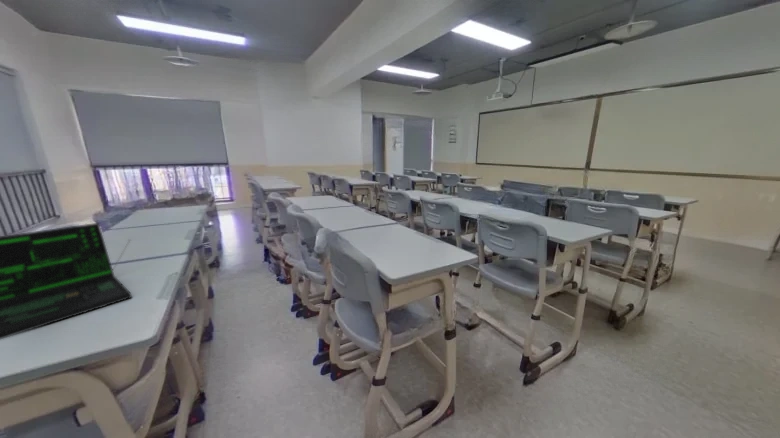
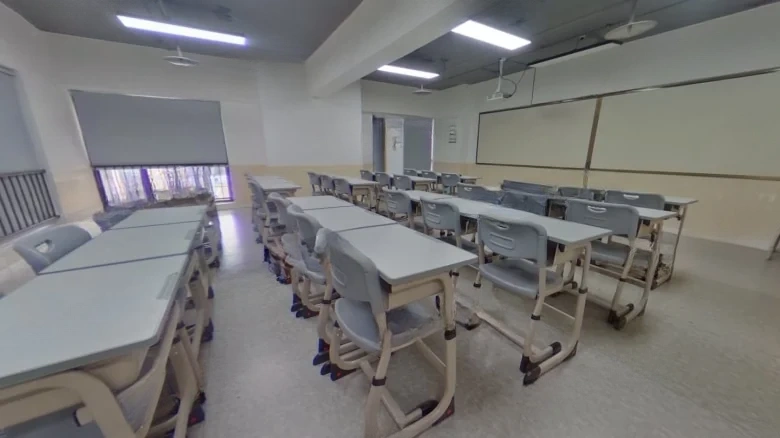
- laptop [0,222,133,340]
